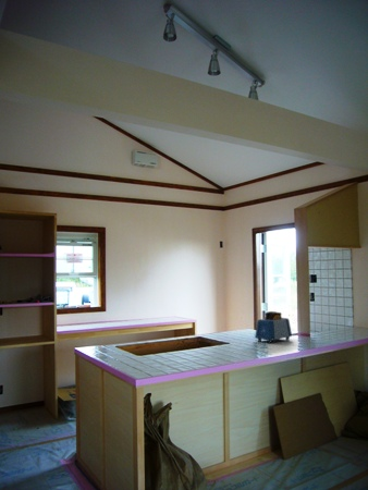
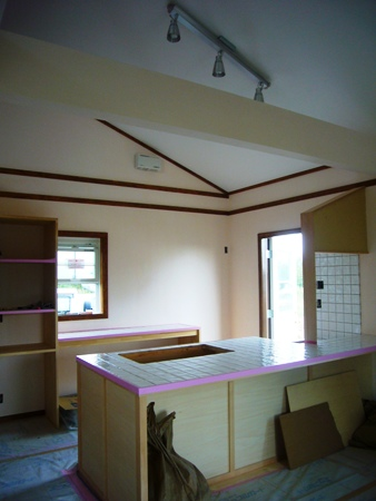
- toaster [254,310,293,344]
